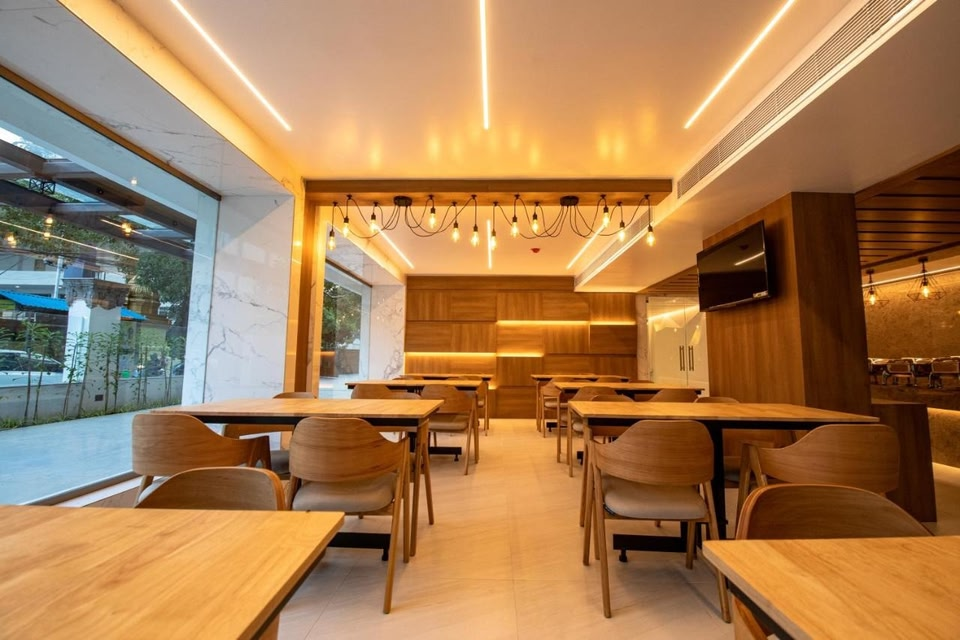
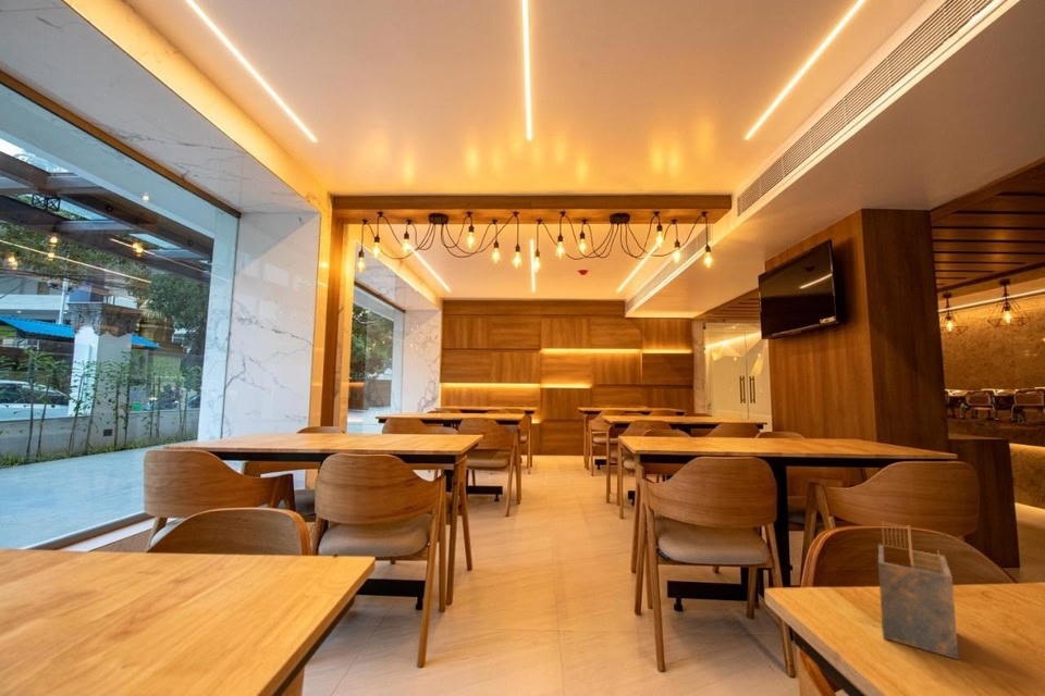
+ napkin holder [877,520,960,661]
